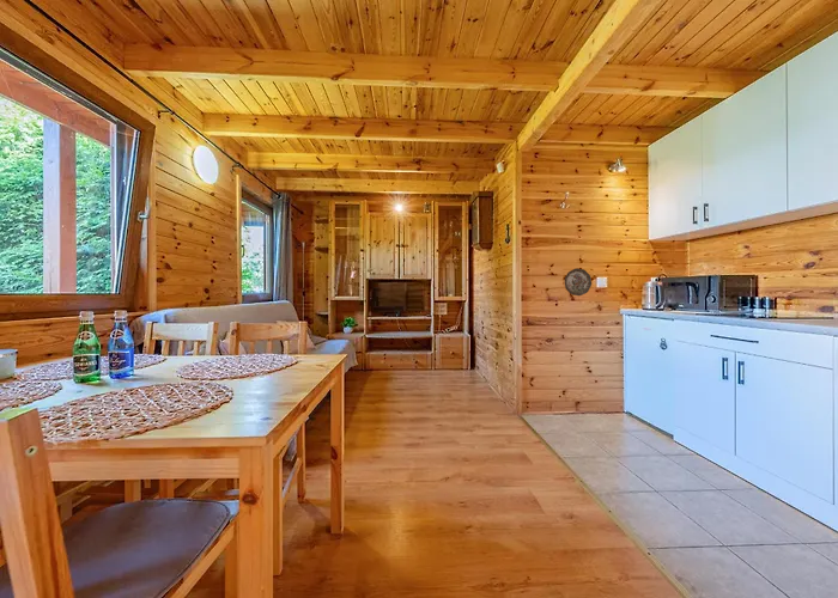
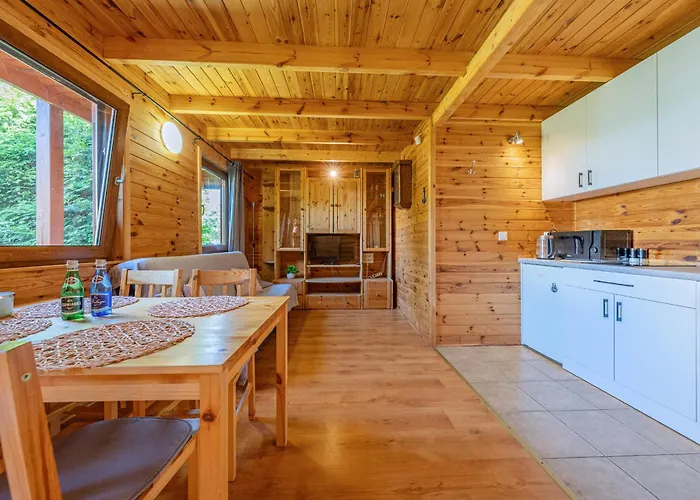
- decorative plate [564,267,593,297]
